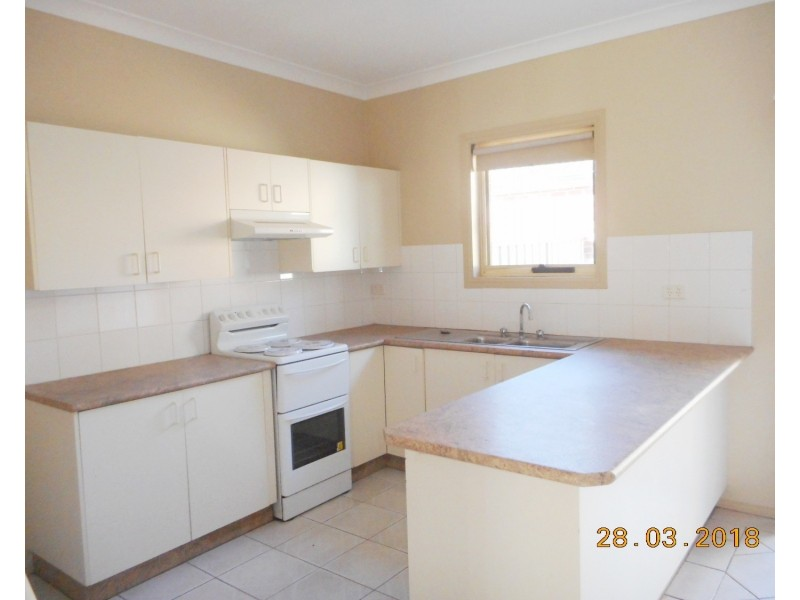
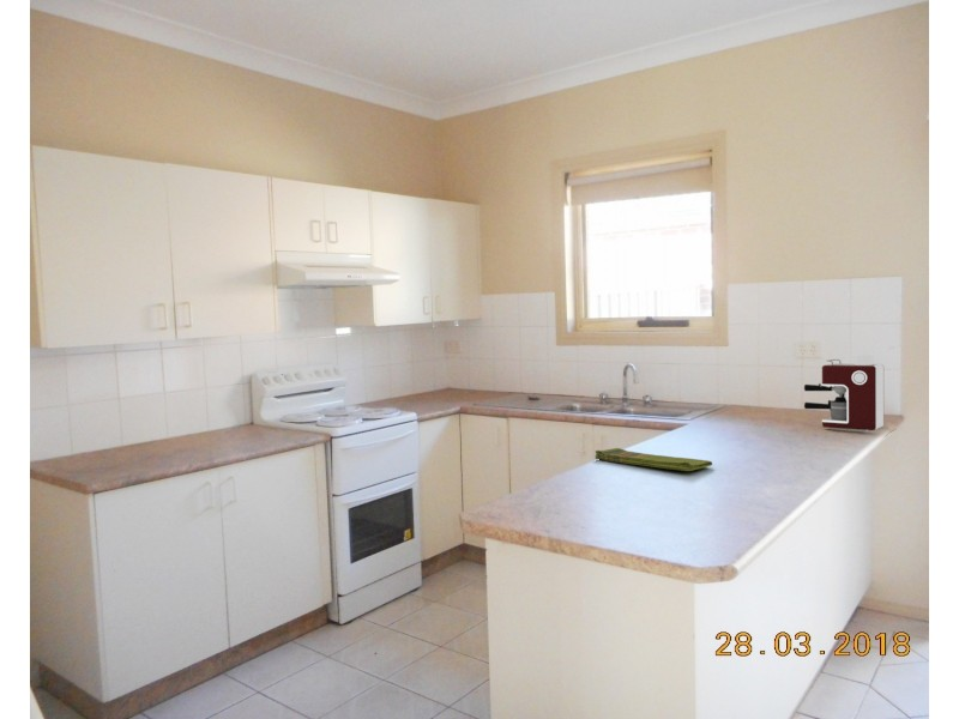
+ dish towel [595,447,713,472]
+ coffee maker [803,352,885,431]
